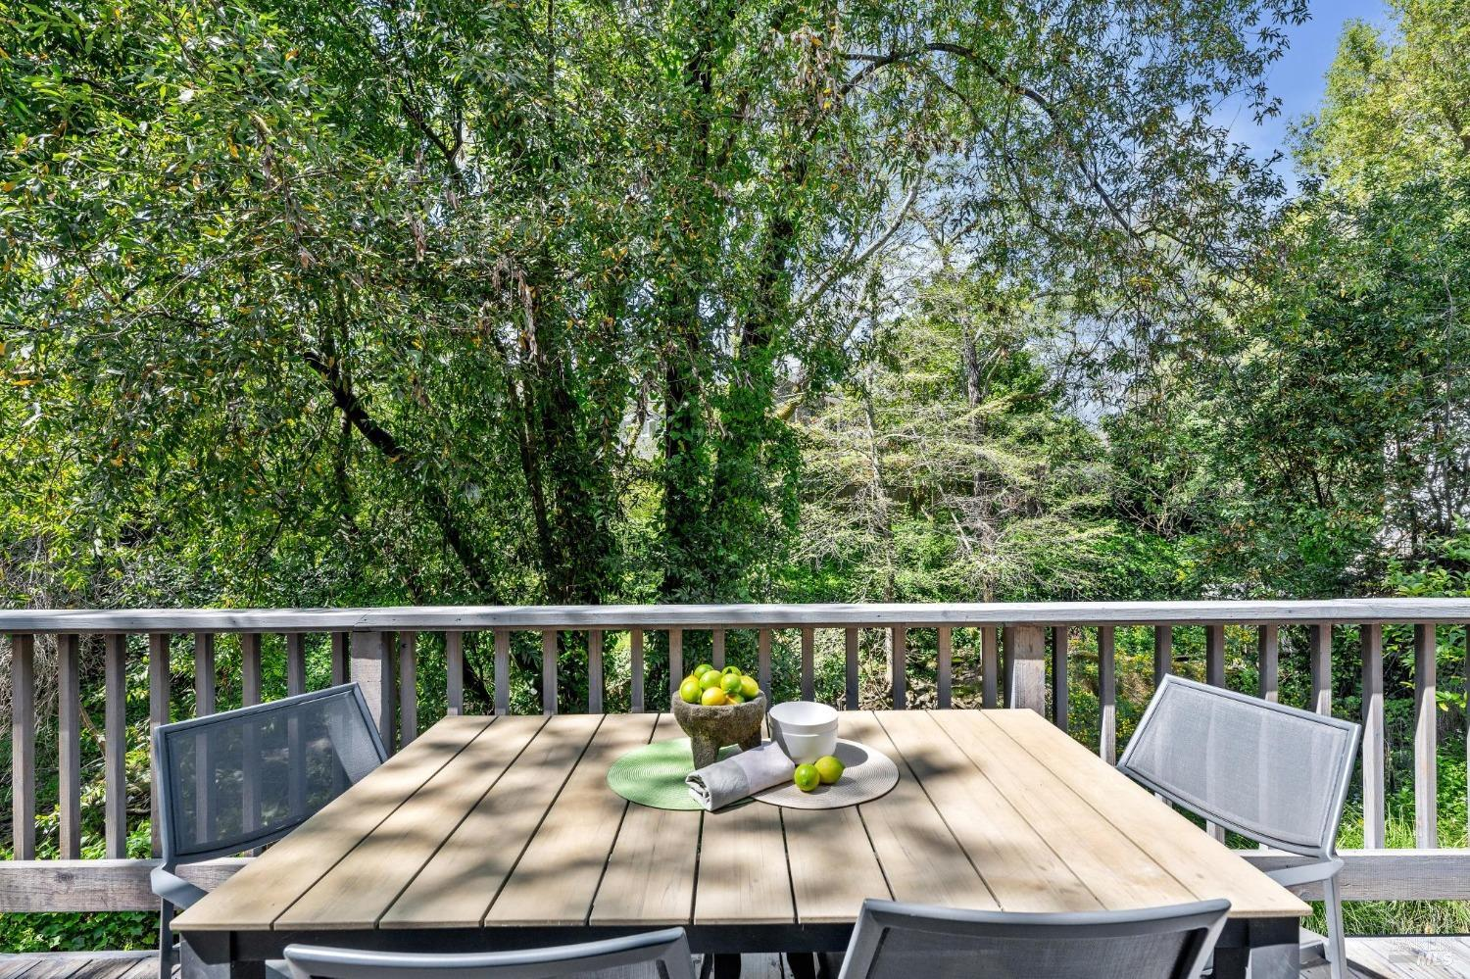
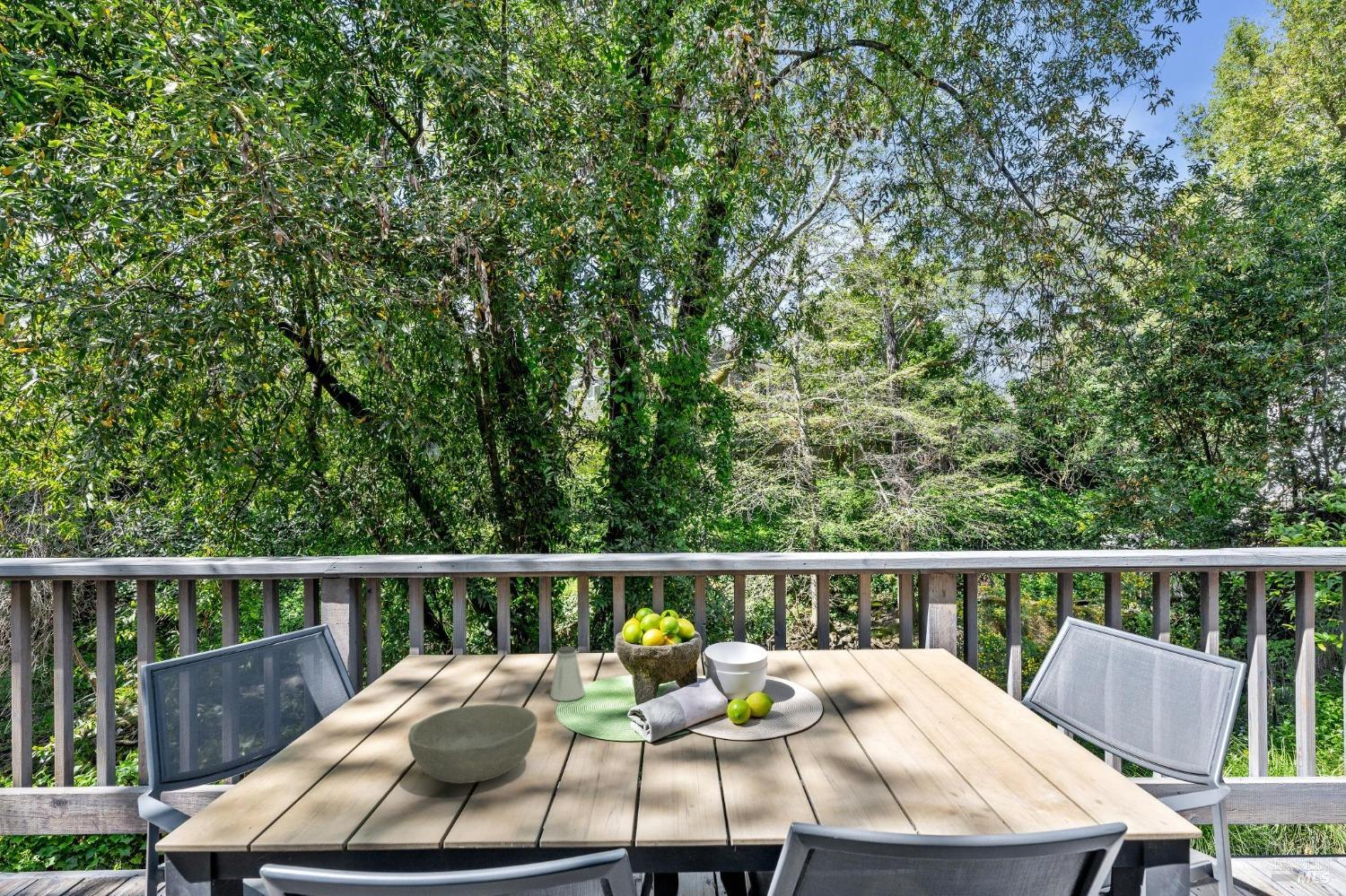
+ bowl [407,703,538,785]
+ saltshaker [549,646,586,701]
